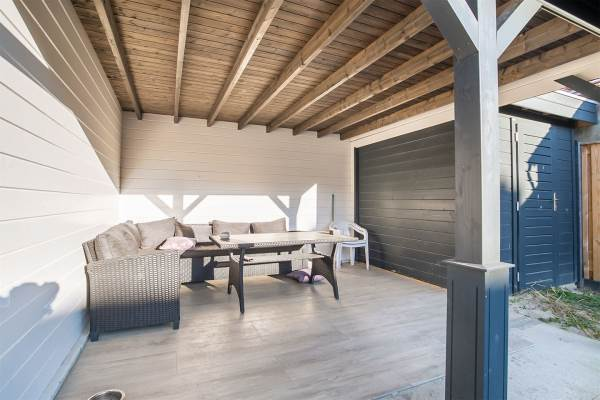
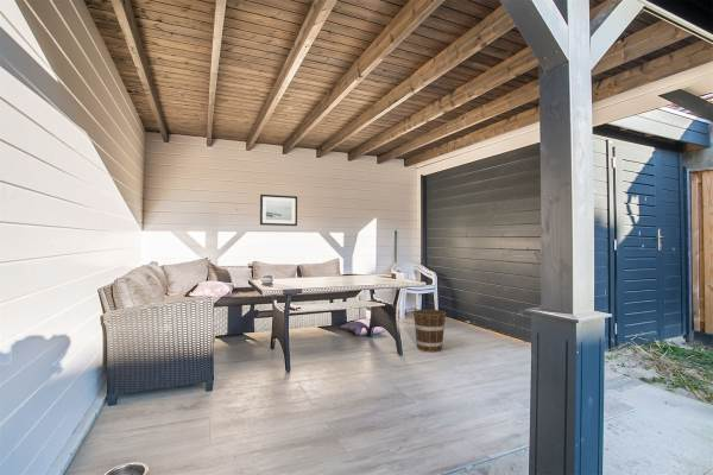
+ wall art [259,194,298,227]
+ bucket [412,309,447,353]
